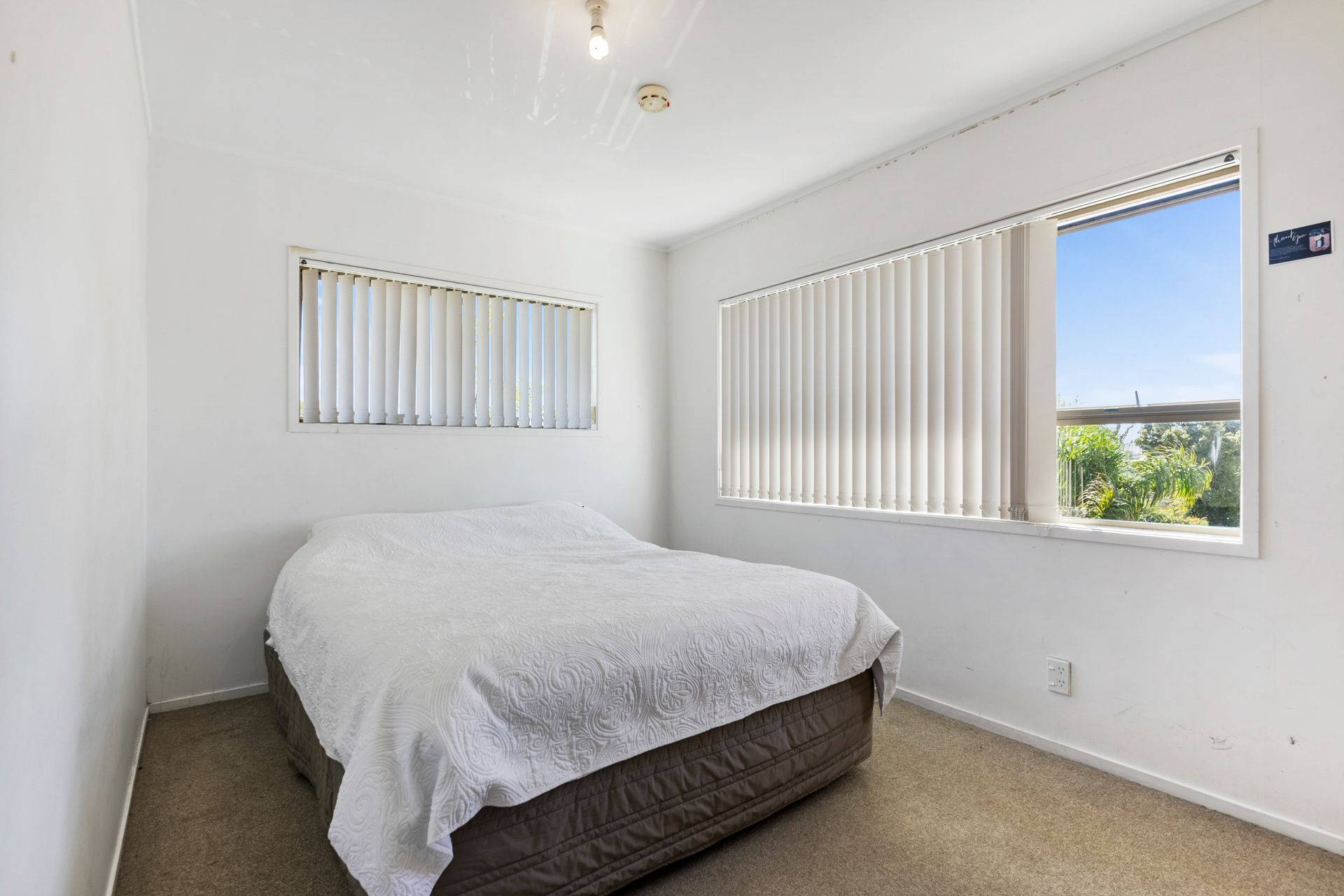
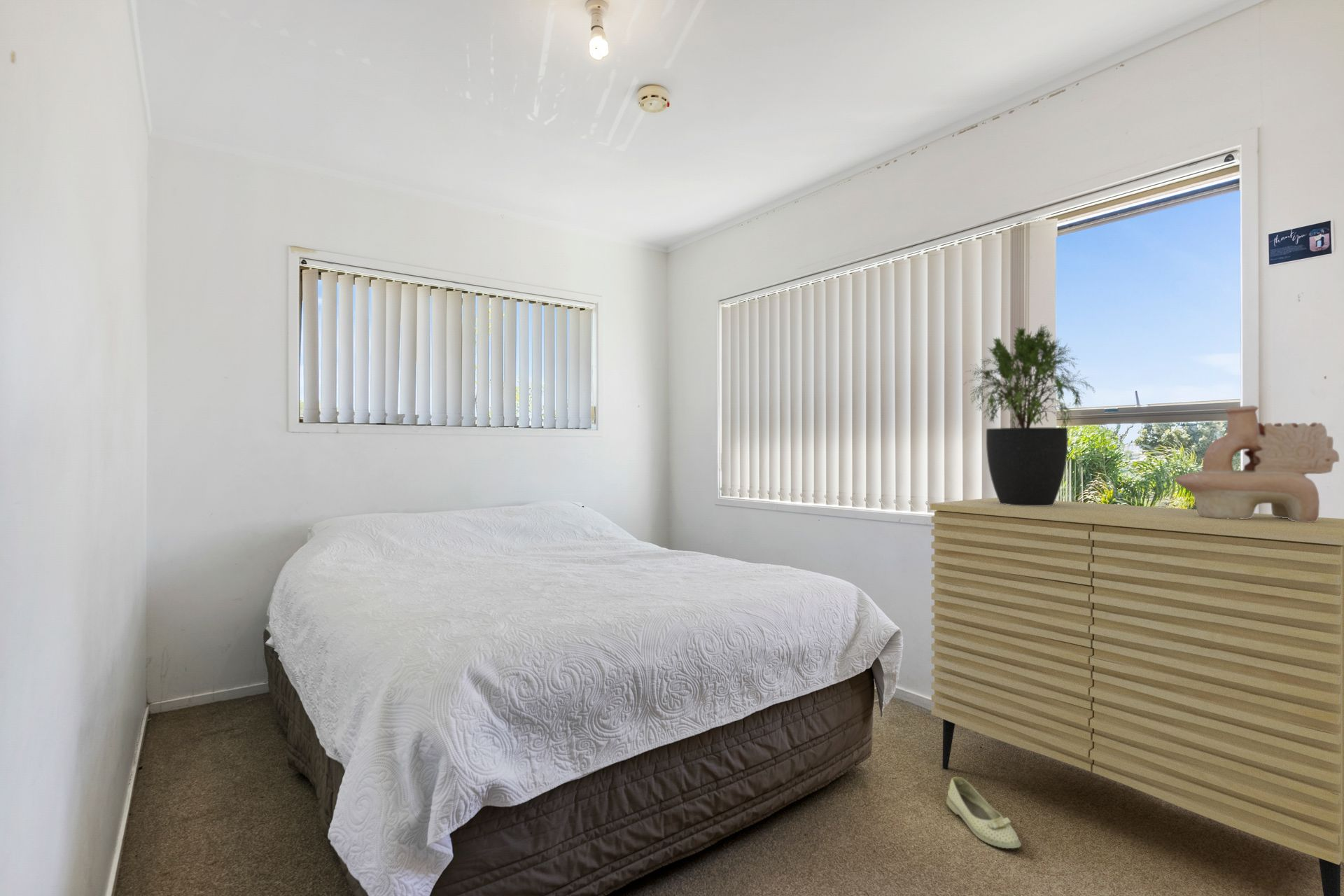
+ shoe [946,776,1022,849]
+ potted plant [964,324,1097,506]
+ dresser [930,497,1344,896]
+ decorative vase [1174,405,1340,522]
